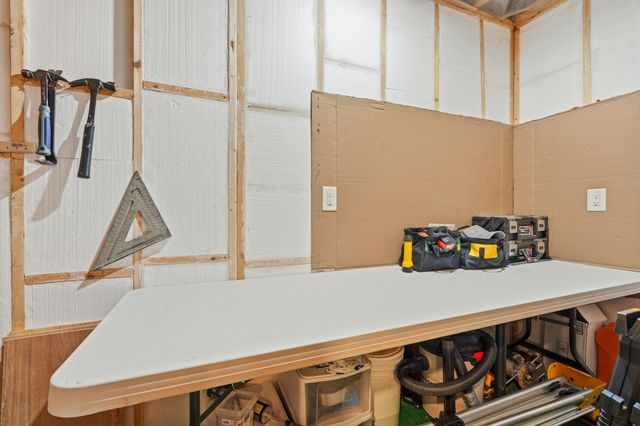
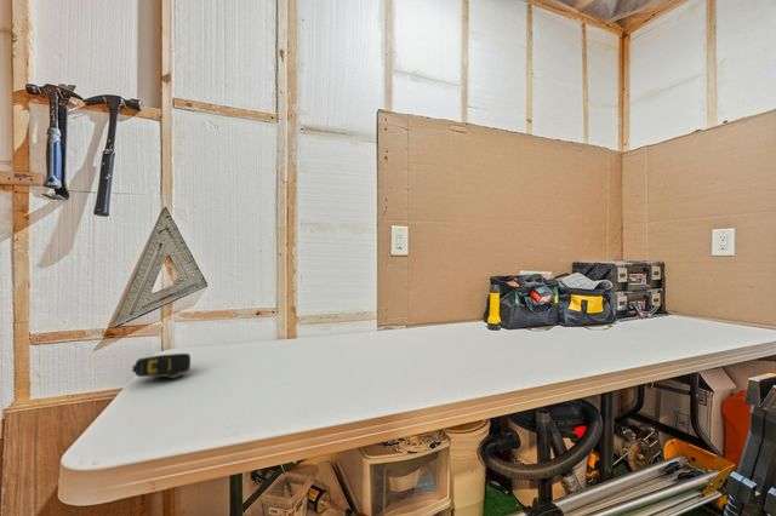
+ tape measure [131,352,192,380]
